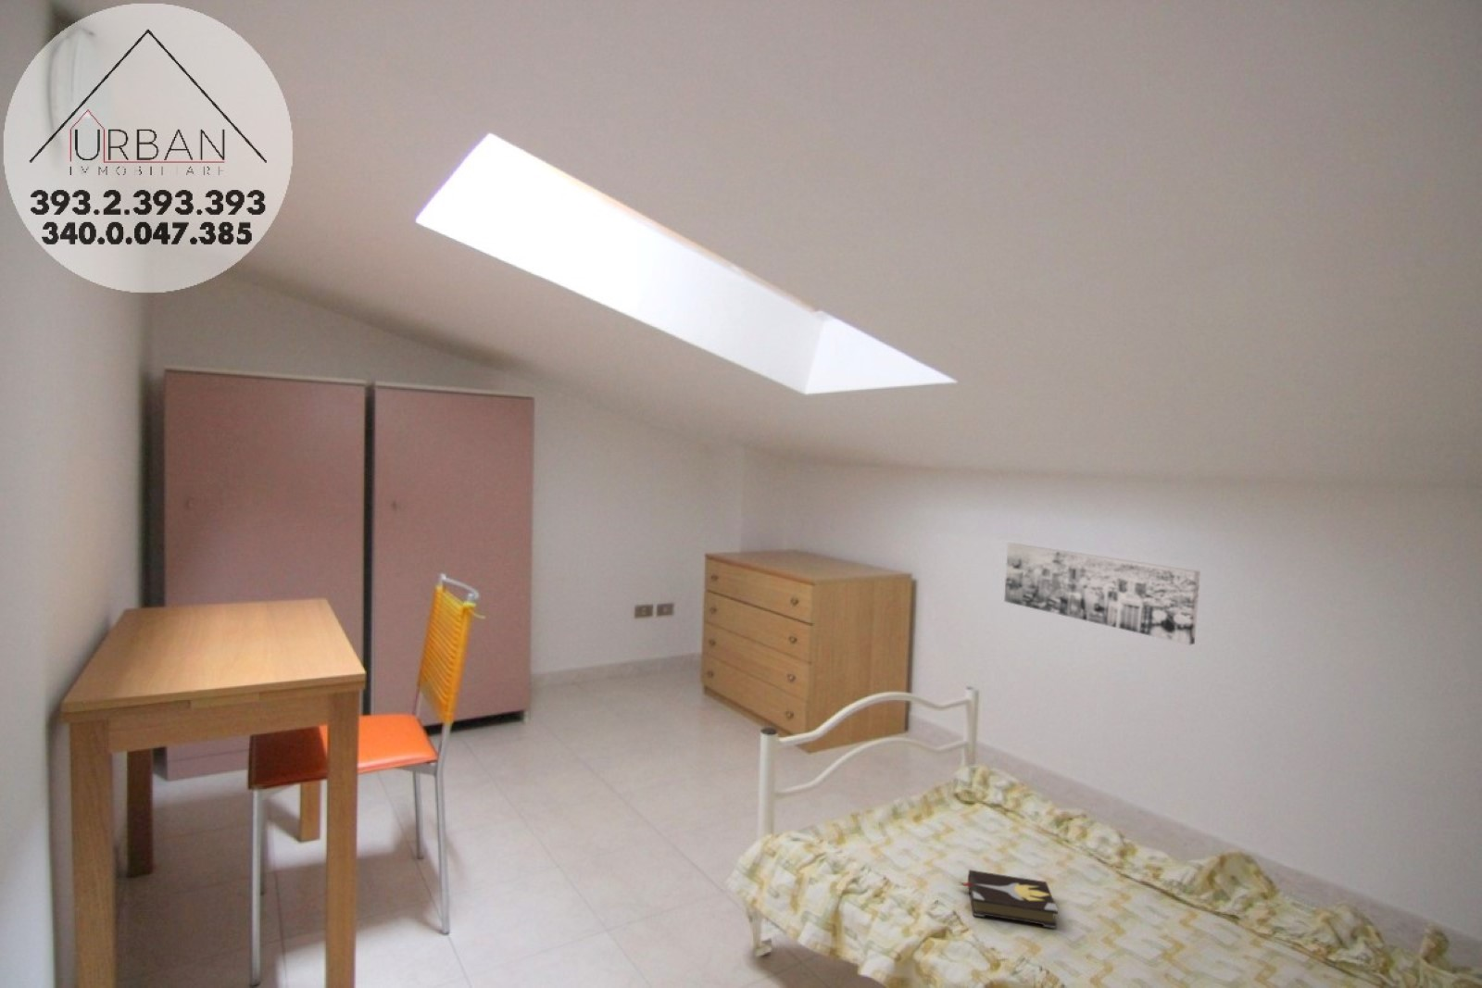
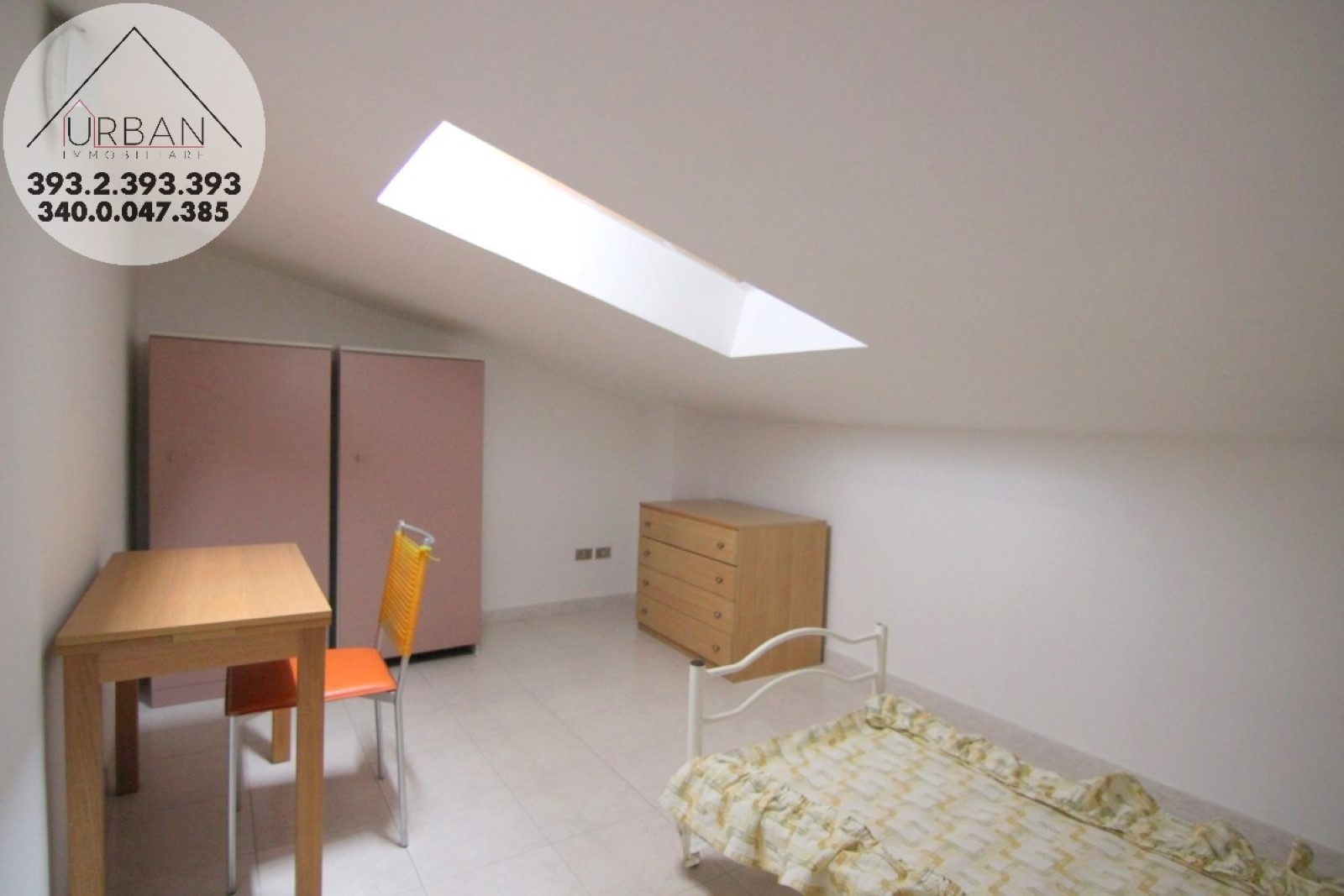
- hardback book [958,869,1059,930]
- wall art [1003,541,1201,645]
